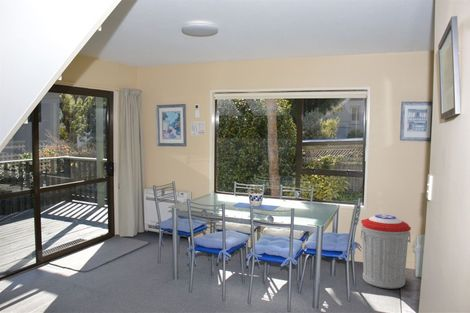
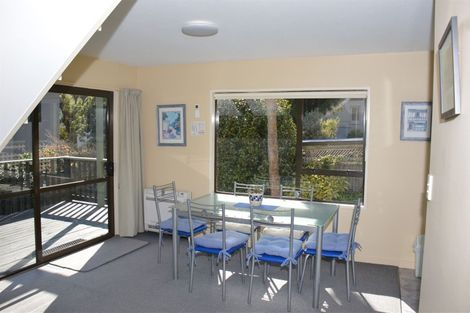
- trash can [359,214,412,290]
